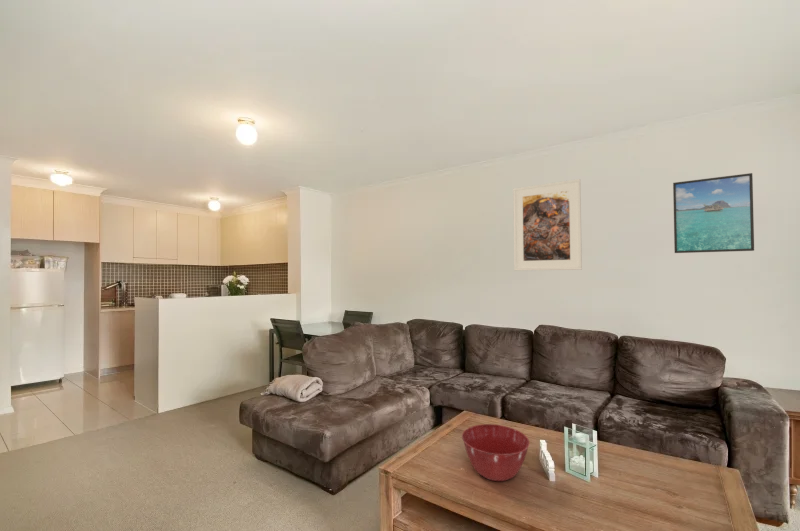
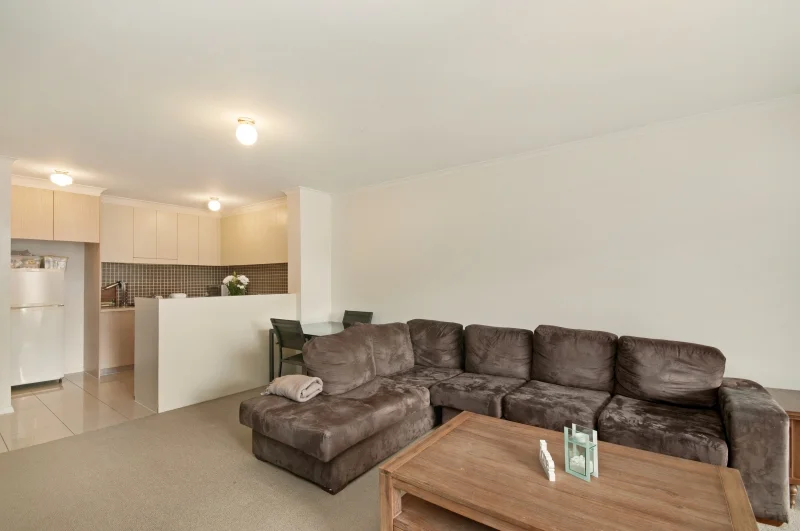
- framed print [672,172,755,254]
- mixing bowl [461,423,530,482]
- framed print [512,178,583,271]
